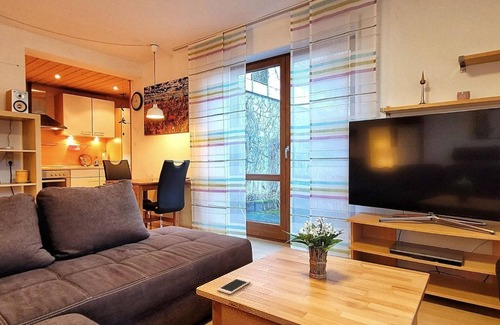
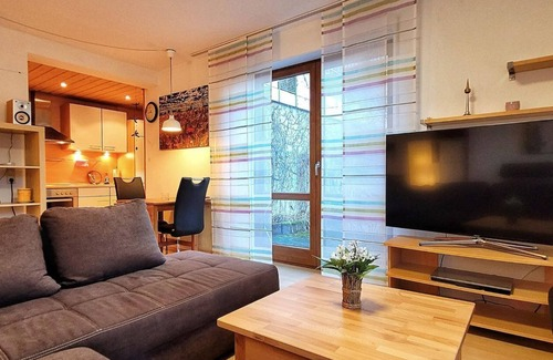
- cell phone [216,277,252,295]
